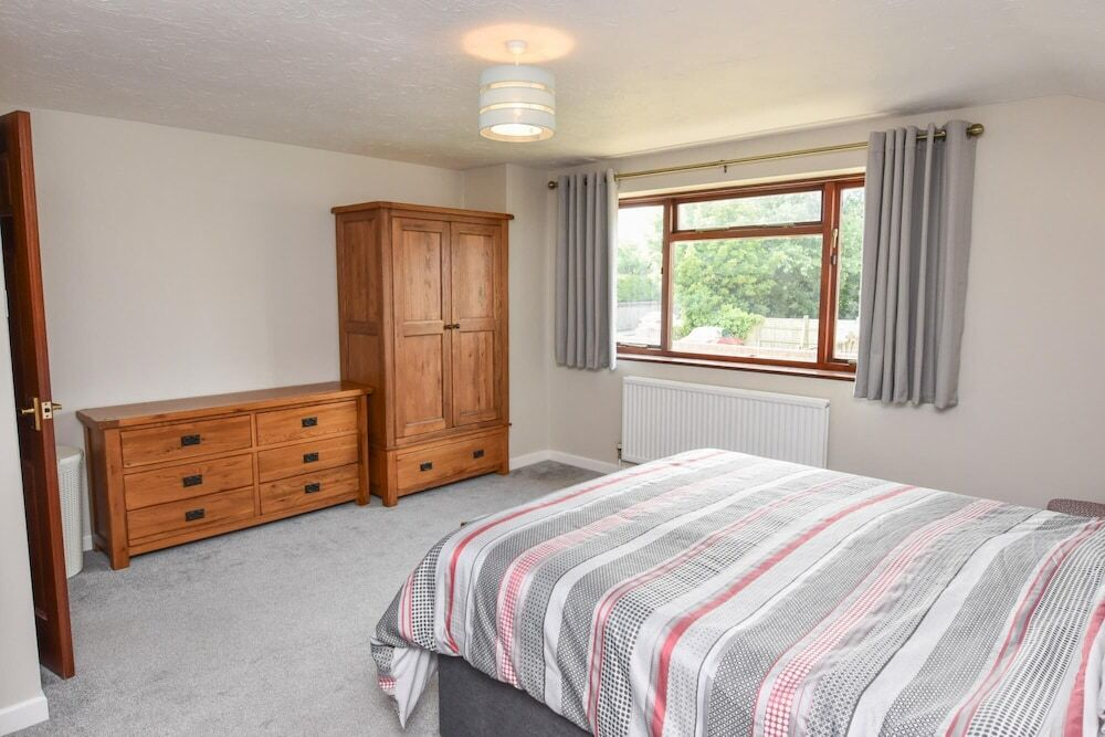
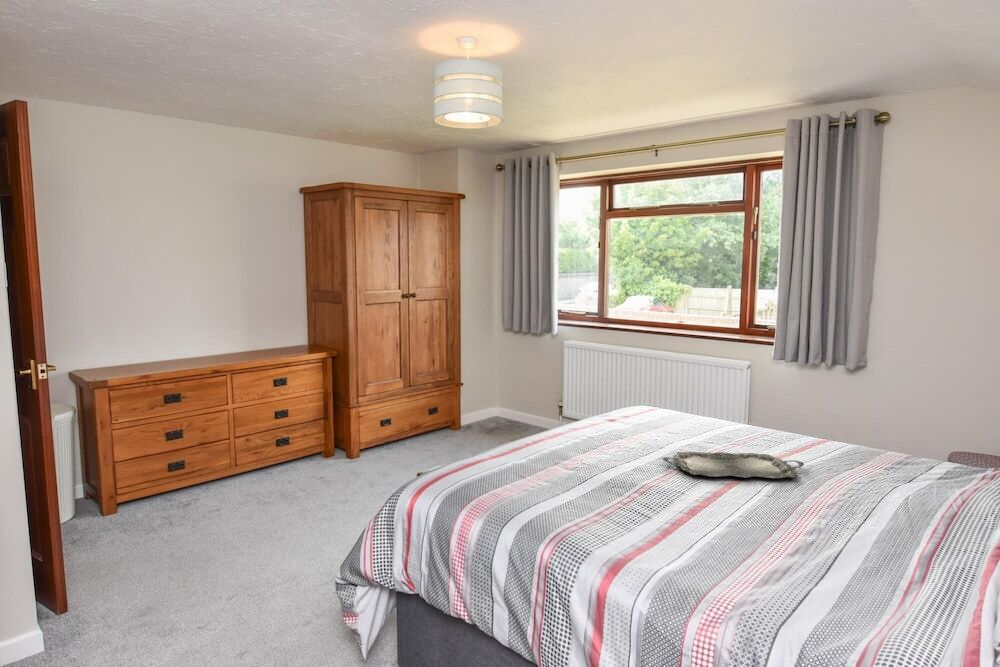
+ serving tray [662,451,805,479]
